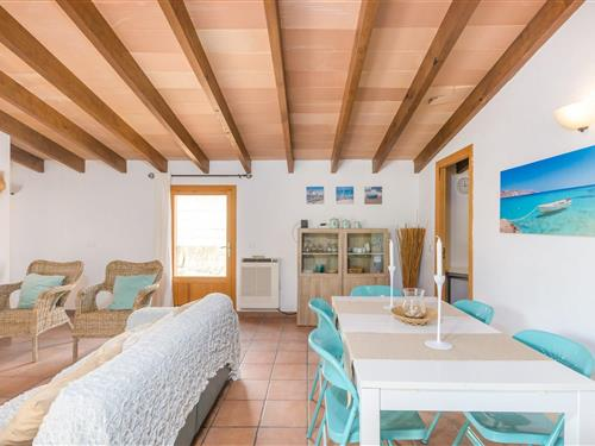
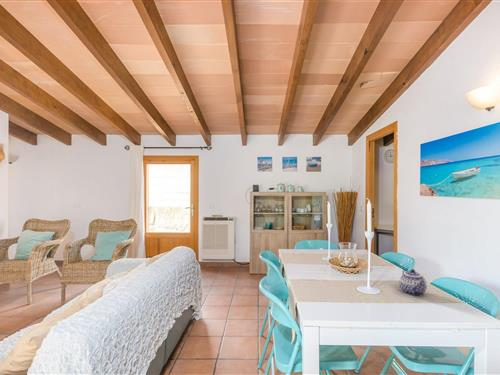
+ teapot [398,268,428,296]
